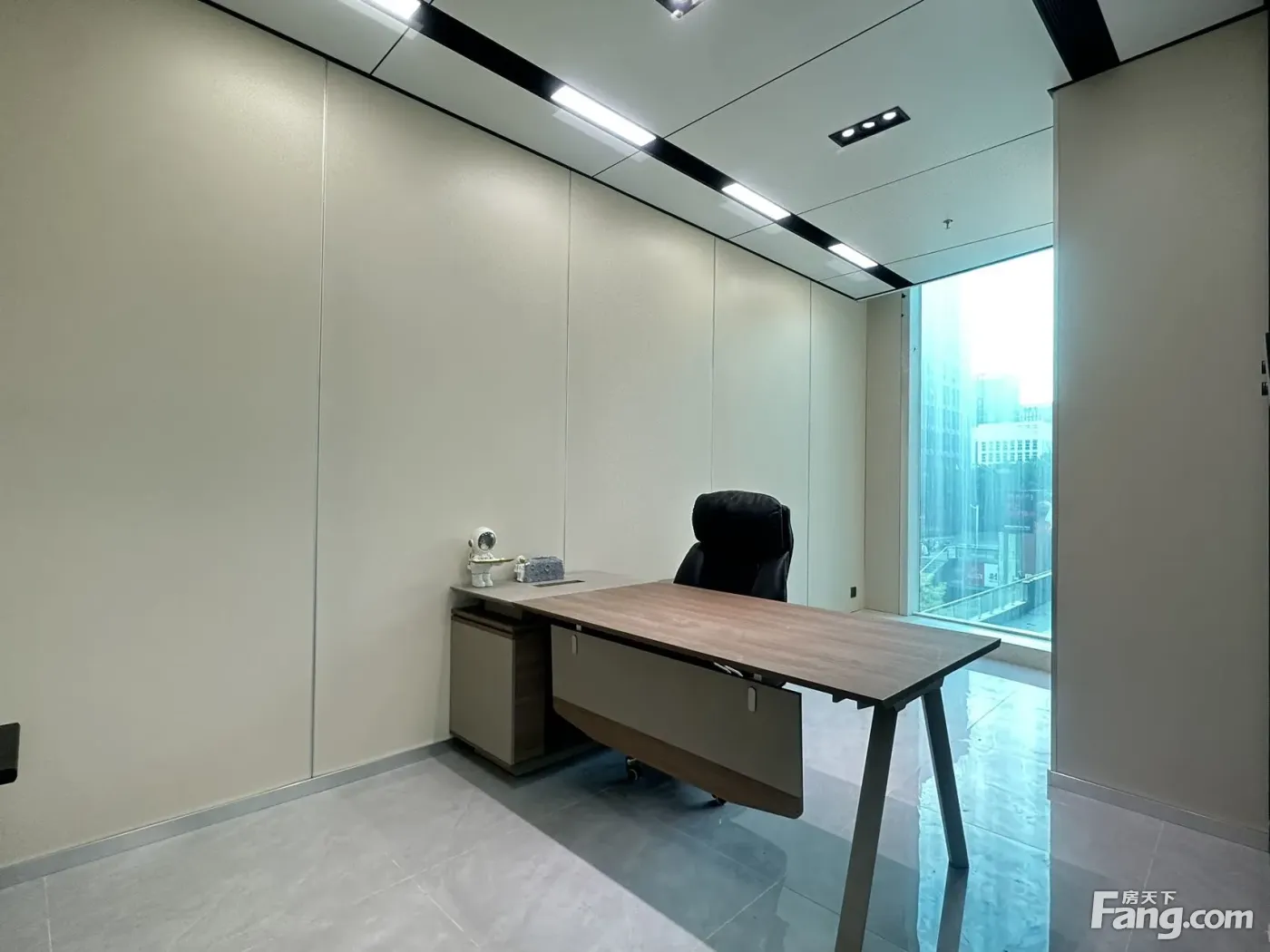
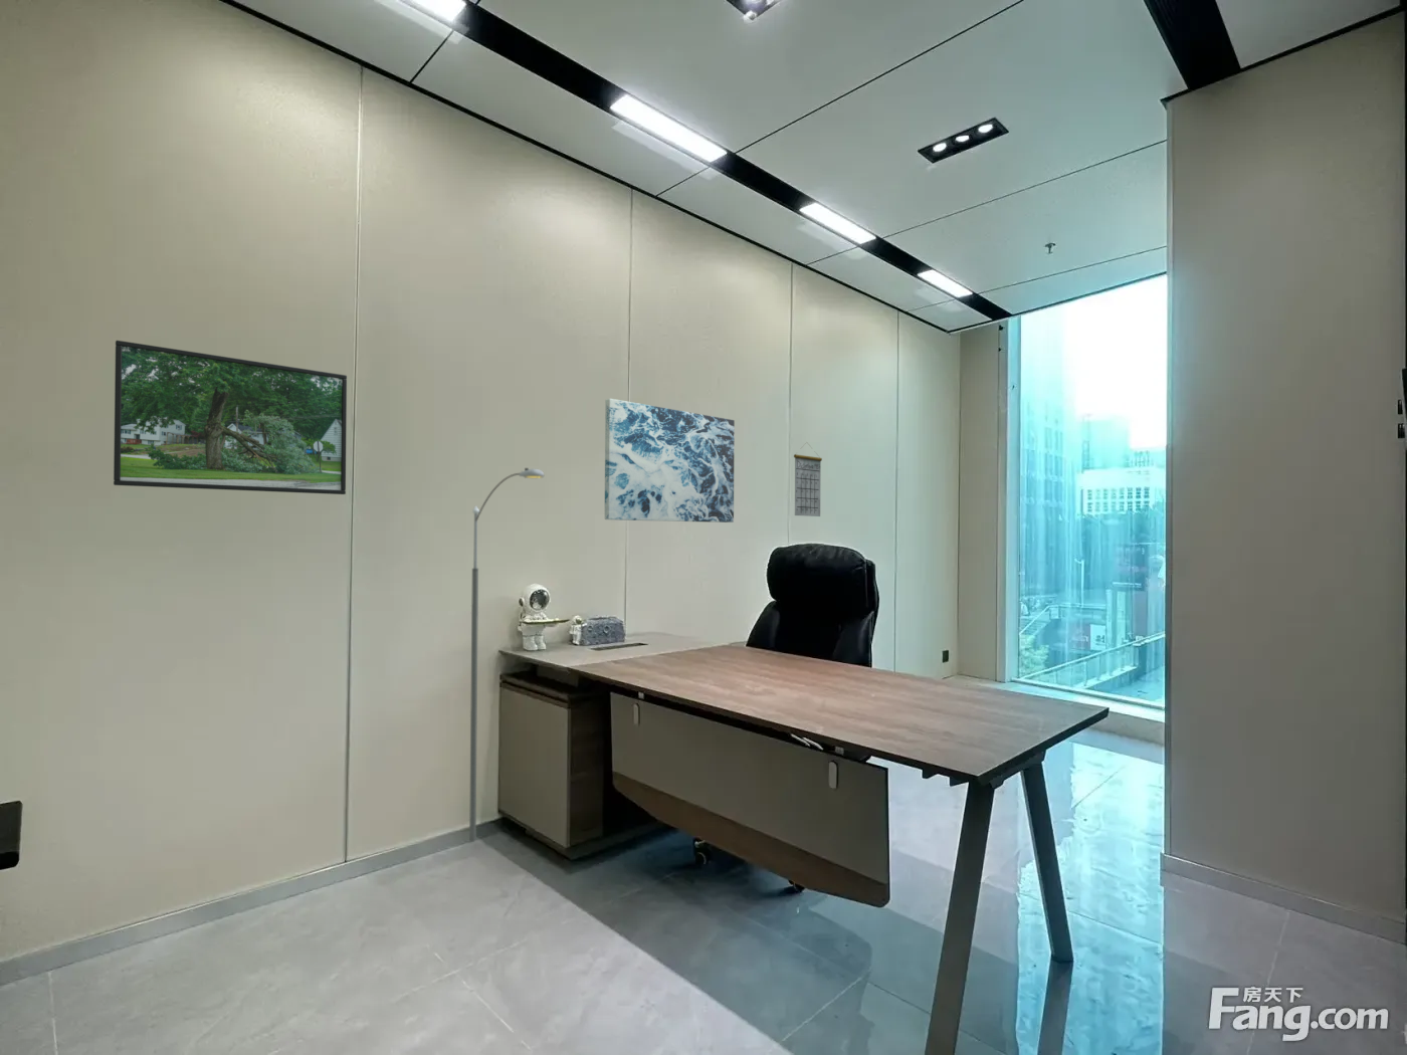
+ wall art [604,398,736,523]
+ calendar [793,442,823,518]
+ street lamp [469,468,545,843]
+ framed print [113,339,348,495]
